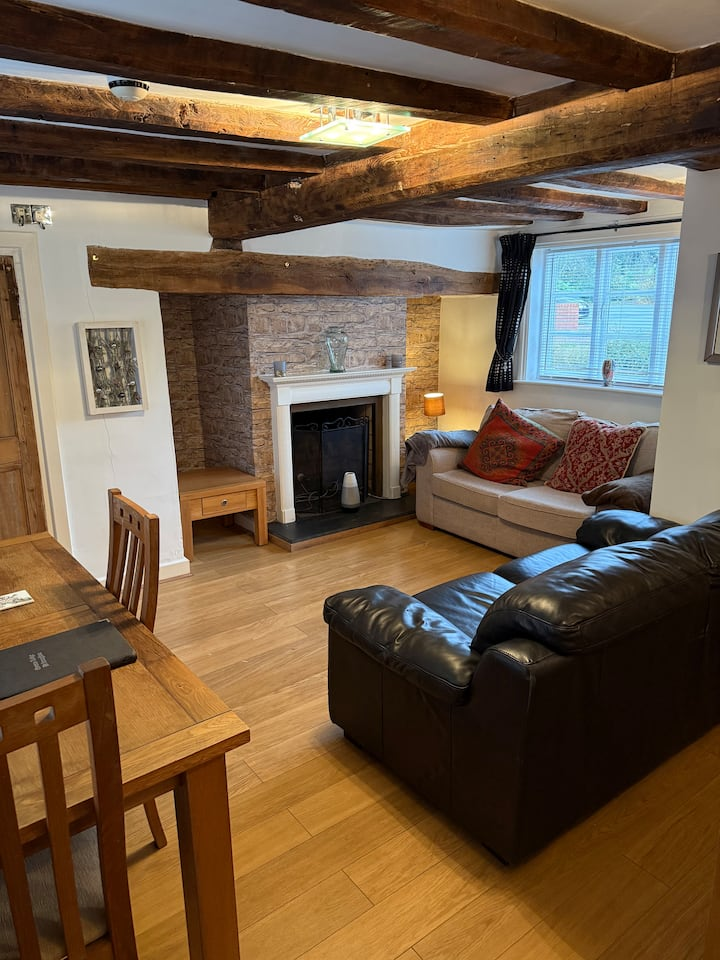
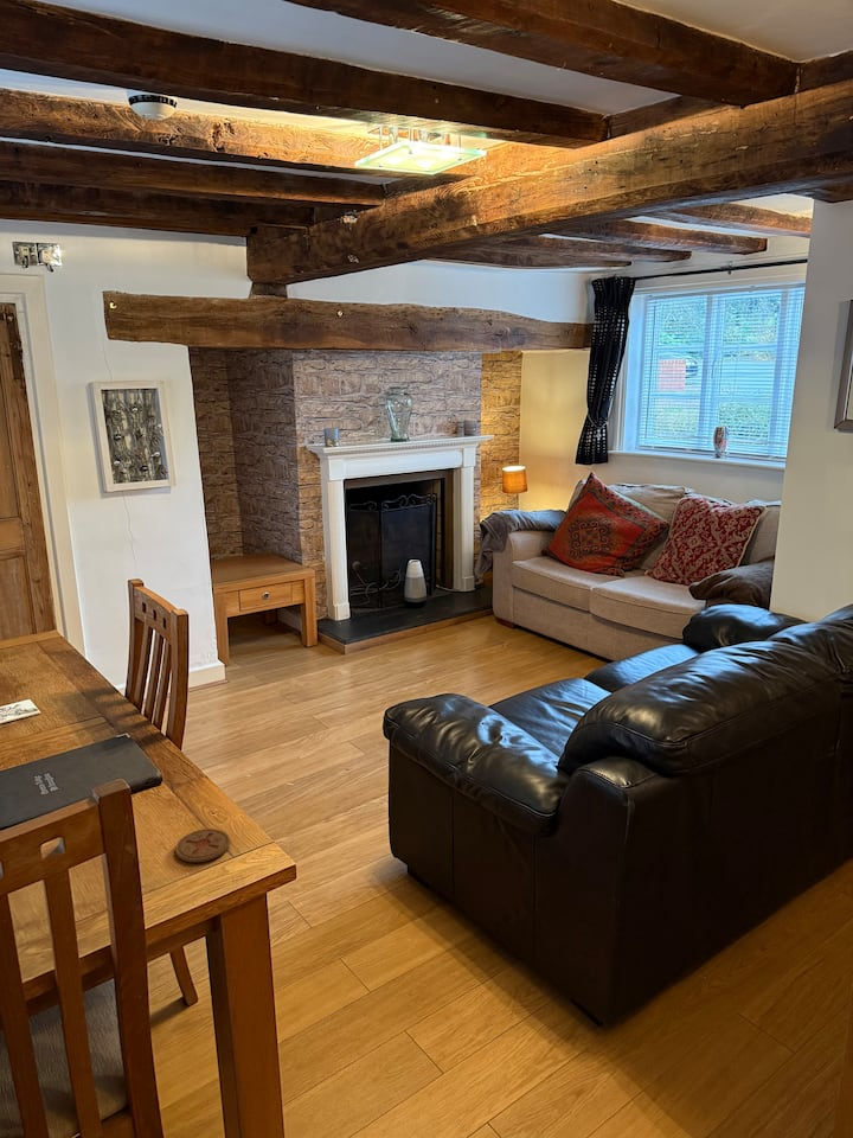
+ coaster [174,827,231,863]
